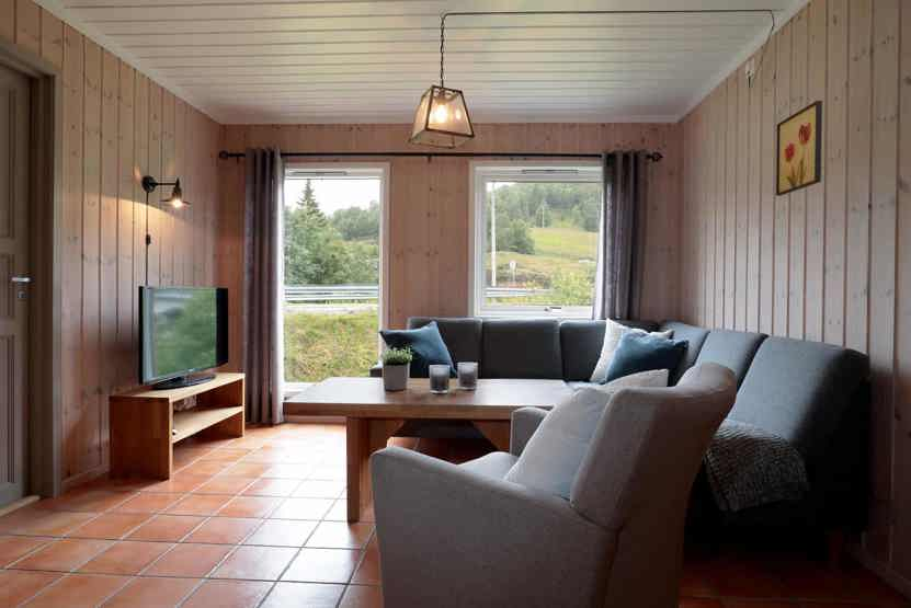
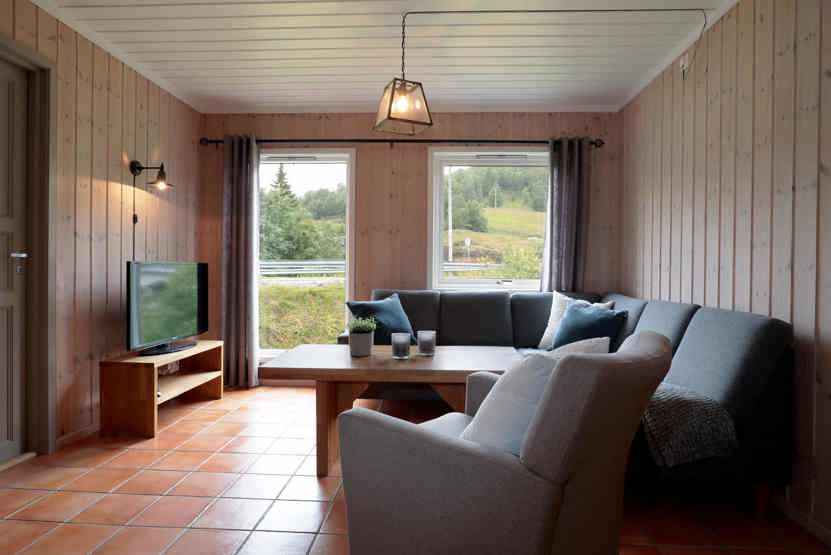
- wall art [775,100,823,197]
